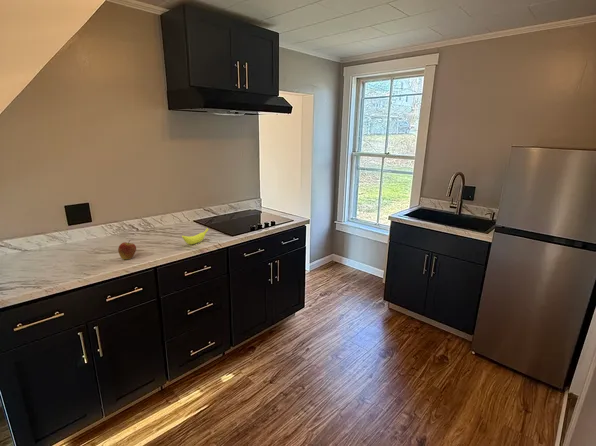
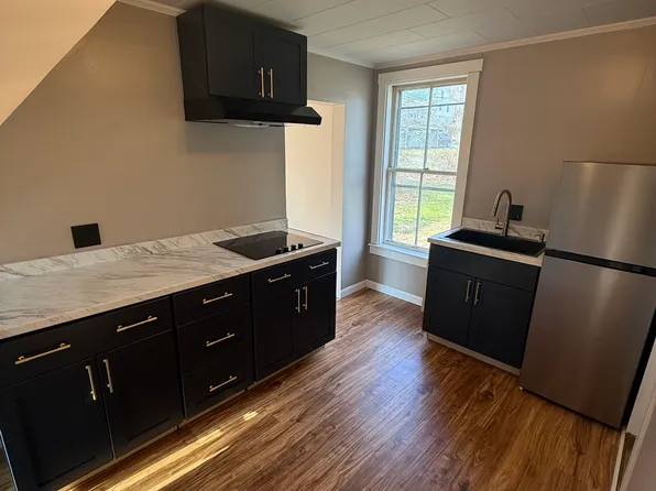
- apple [117,241,137,260]
- banana [181,227,209,245]
